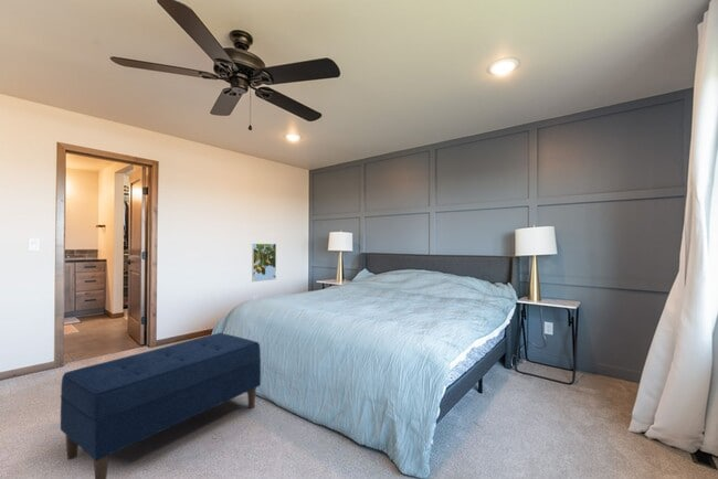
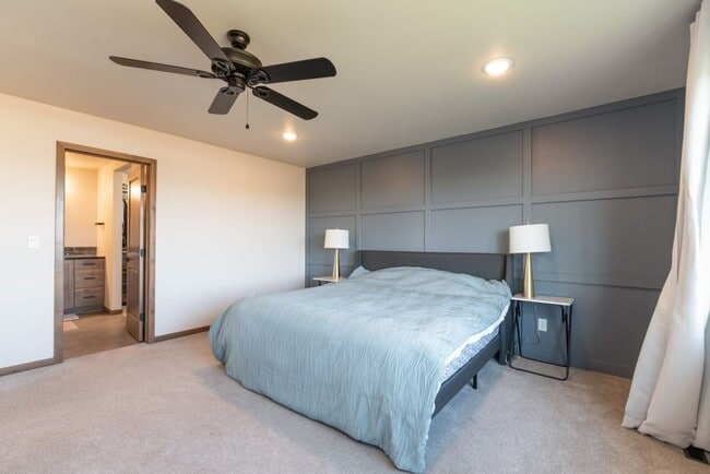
- bench [60,332,262,479]
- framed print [251,243,277,283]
